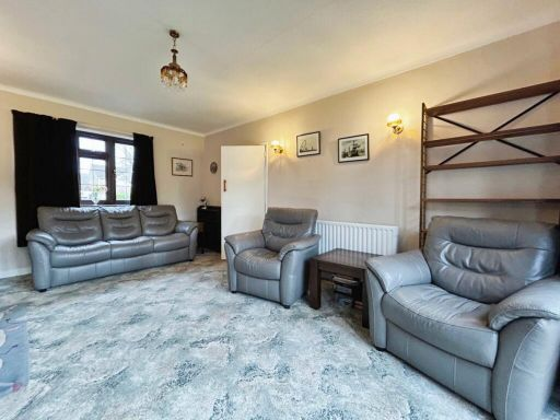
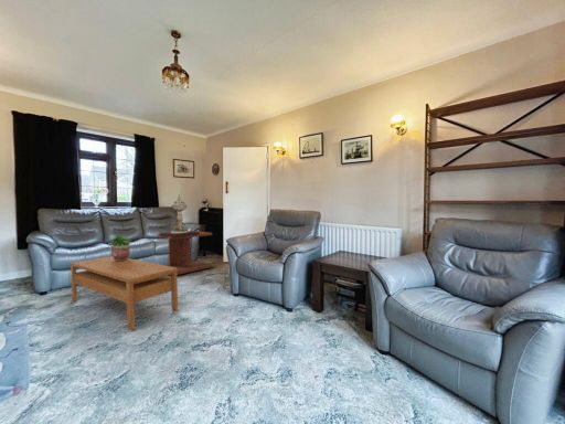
+ decorative urn [159,193,201,237]
+ side table [157,230,214,276]
+ coffee table [70,255,179,331]
+ potted plant [107,232,132,261]
